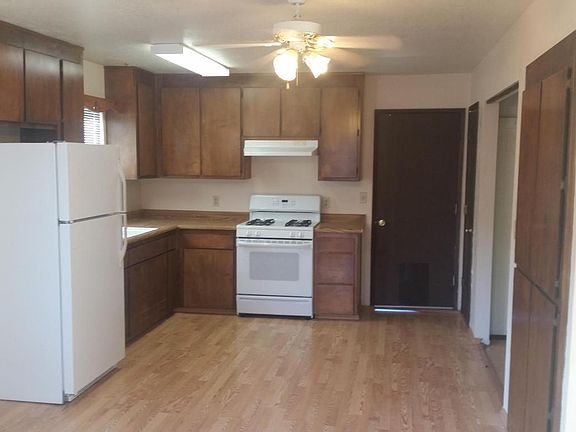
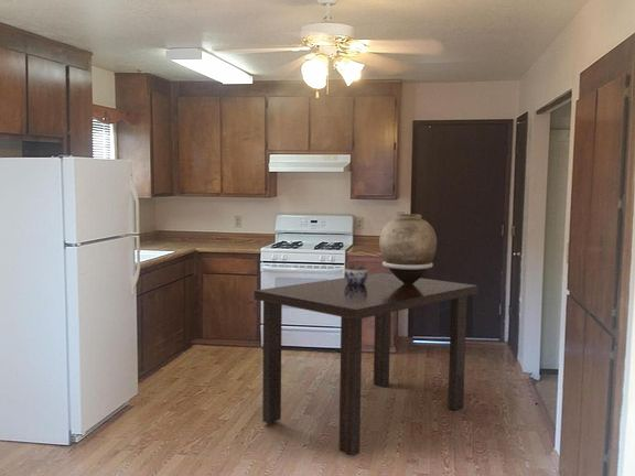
+ dining table [254,272,478,457]
+ vase [378,213,438,284]
+ jar [344,264,369,285]
